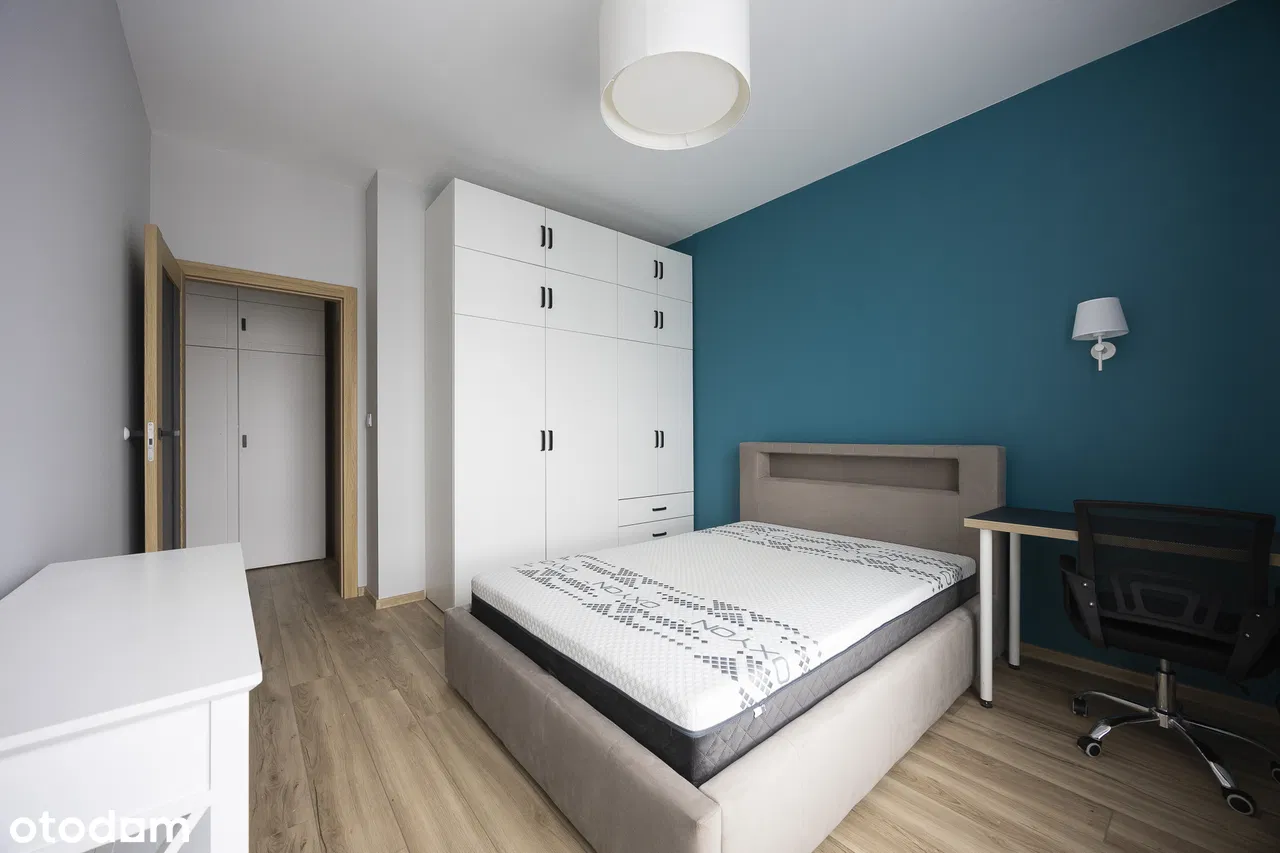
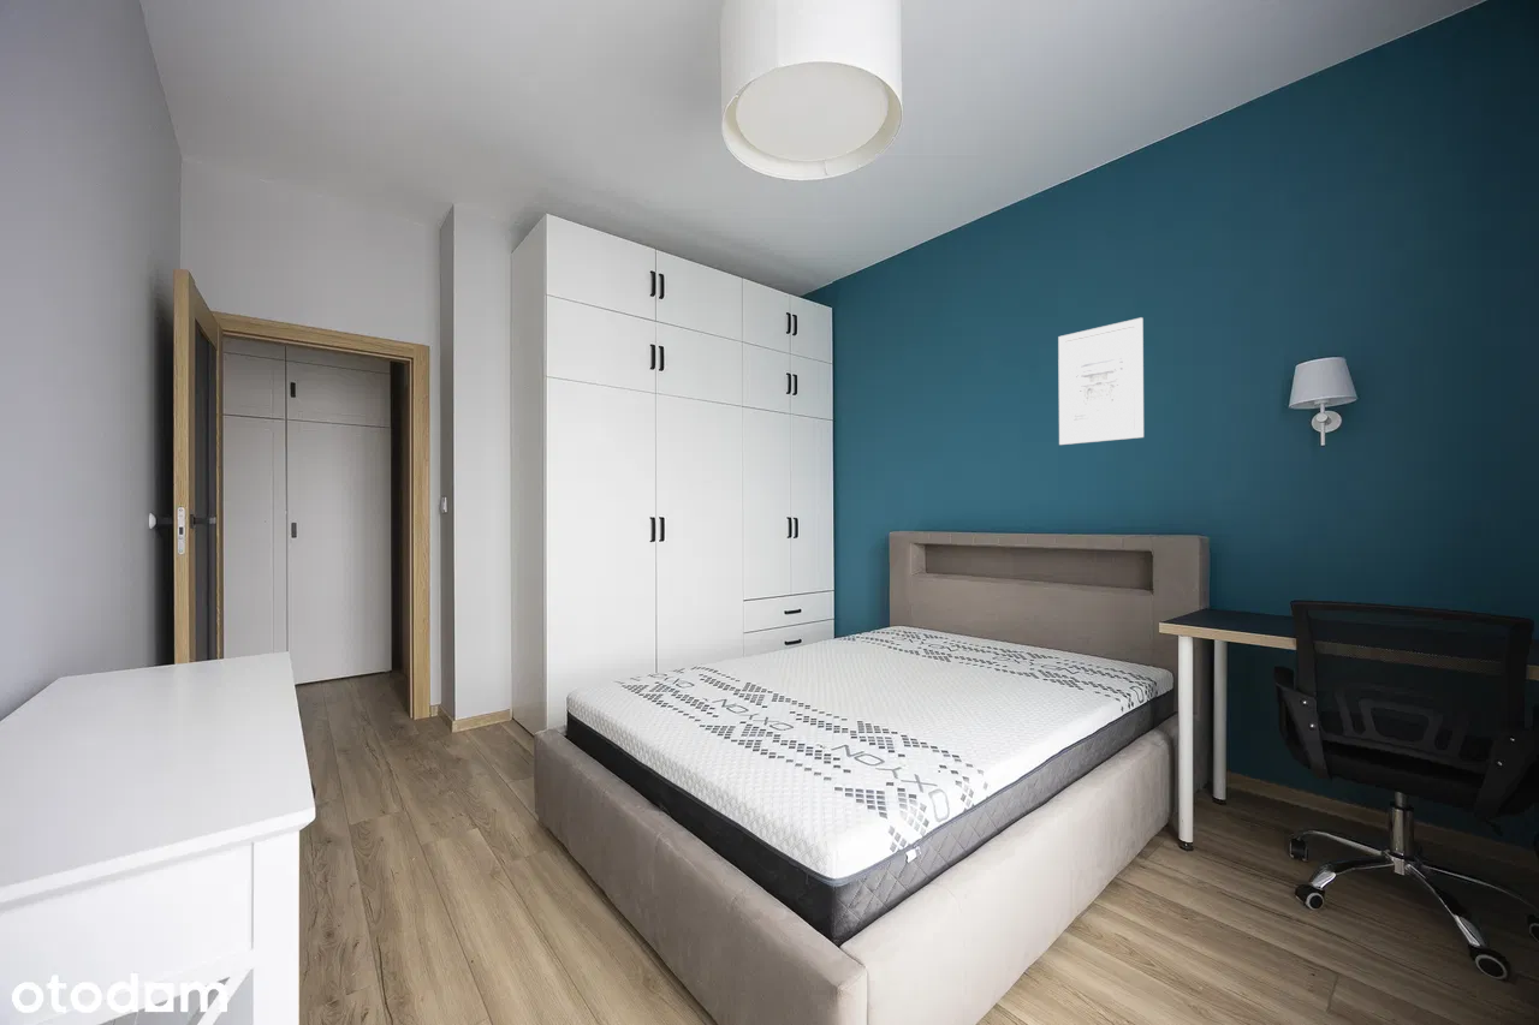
+ wall art [1057,316,1145,446]
